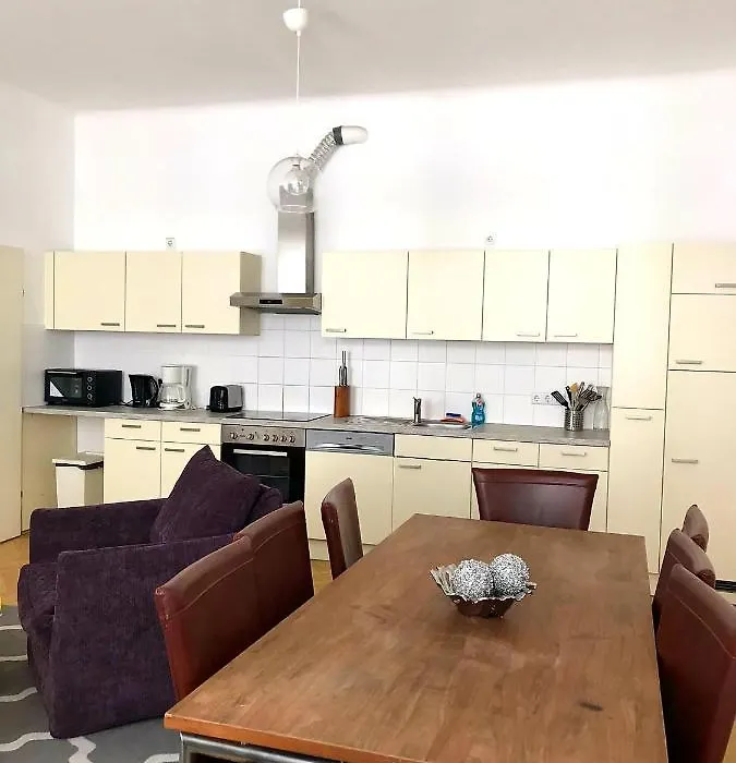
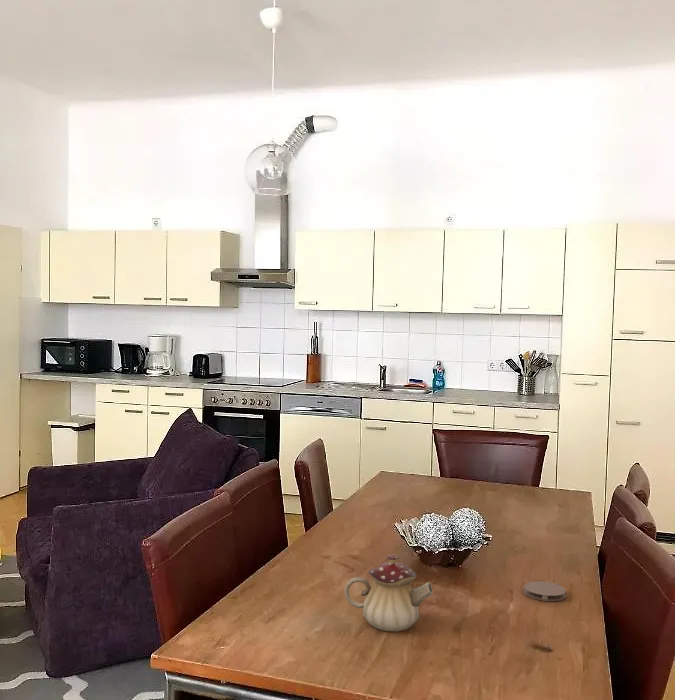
+ teapot [343,553,434,632]
+ coaster [523,580,567,602]
